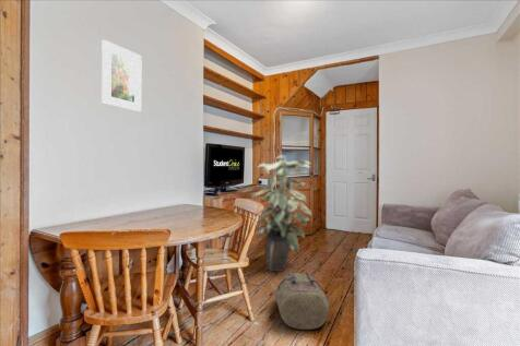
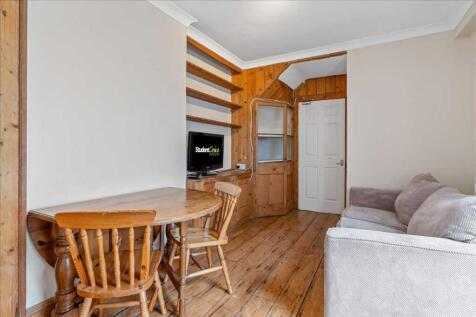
- indoor plant [252,154,312,273]
- backpack [274,271,331,331]
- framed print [101,38,143,112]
